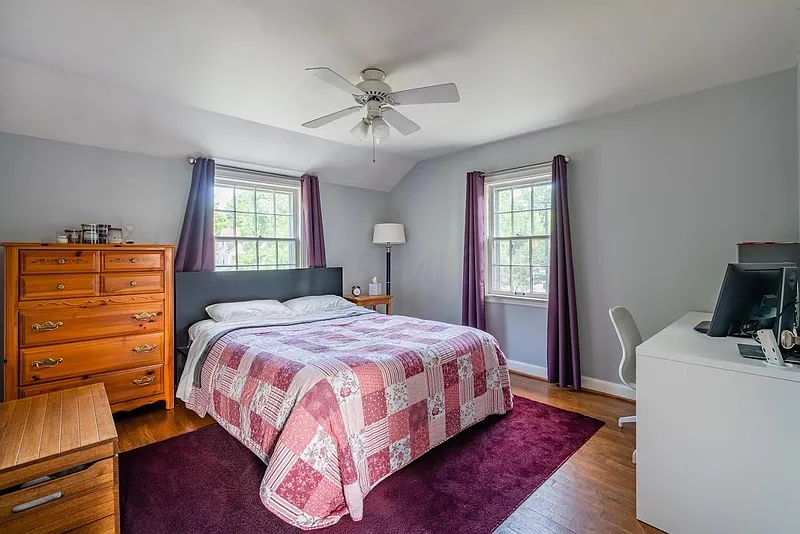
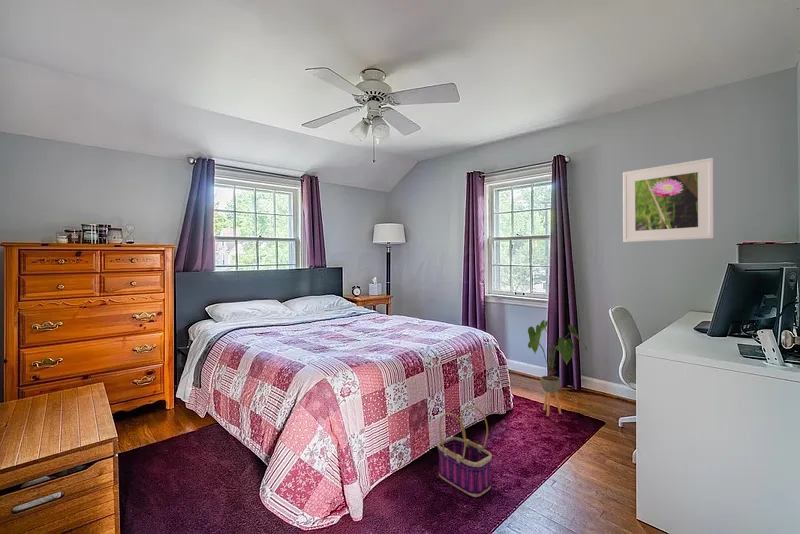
+ basket [436,404,493,498]
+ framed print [622,157,715,243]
+ house plant [527,319,588,417]
